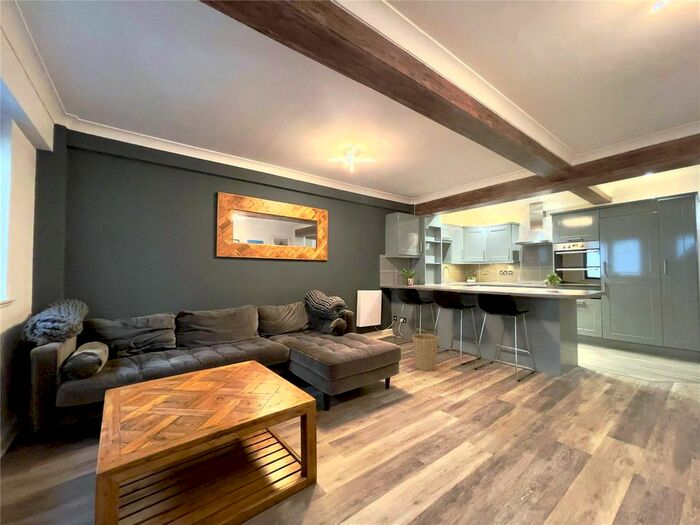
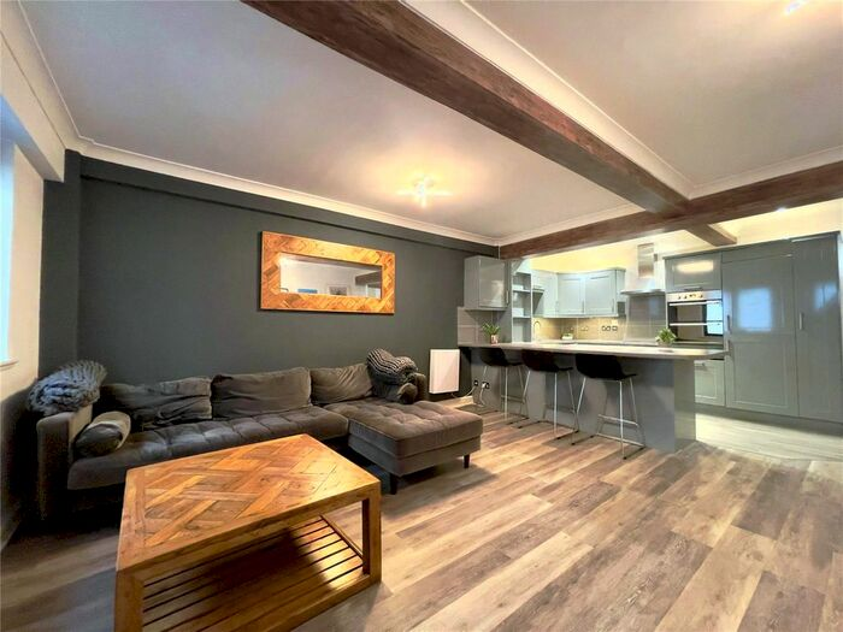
- basket [411,328,440,372]
